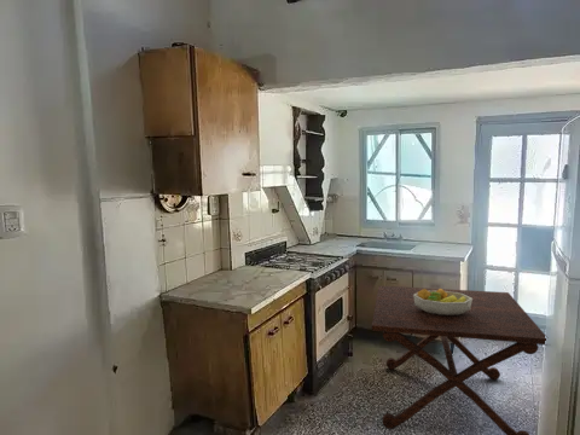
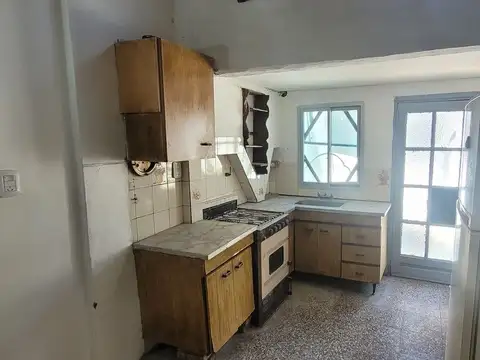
- side table [371,285,547,435]
- fruit bowl [413,288,472,315]
